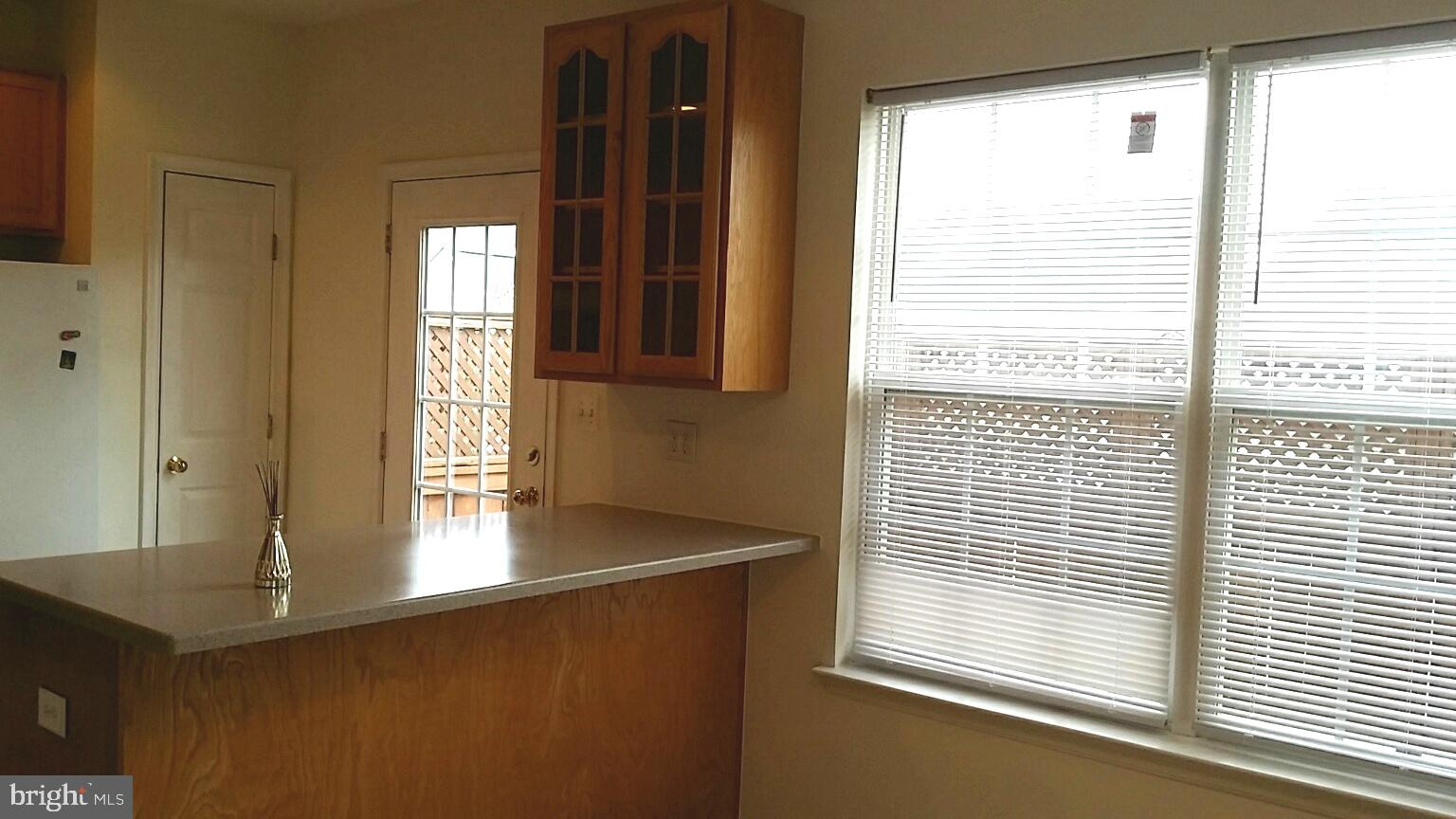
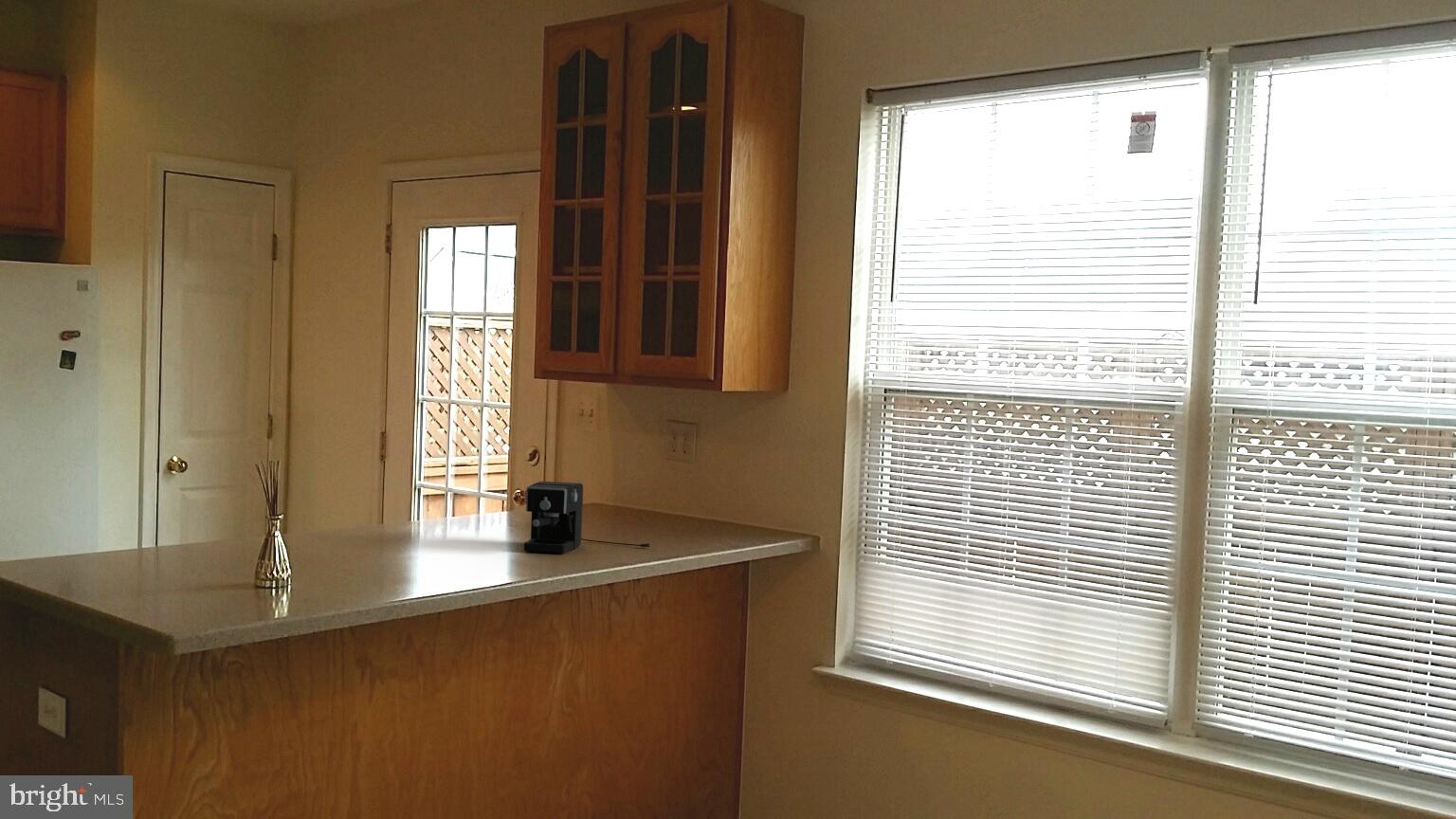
+ coffee maker [523,481,651,554]
